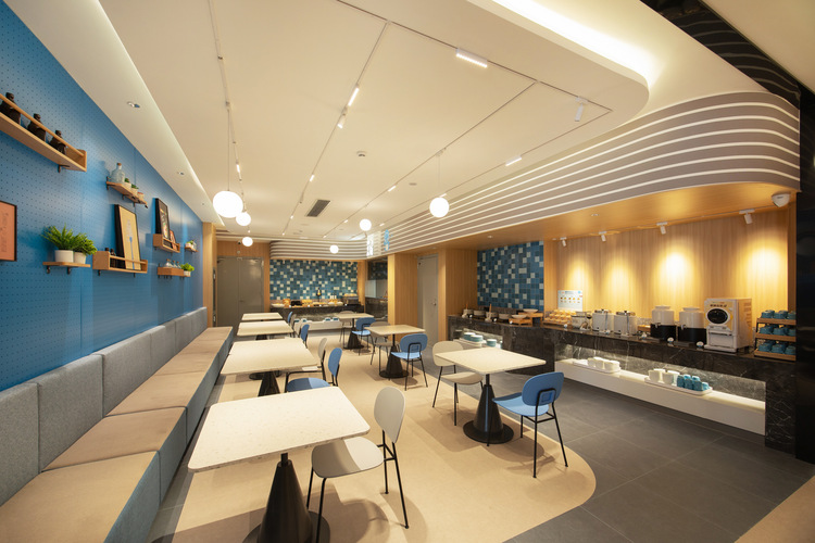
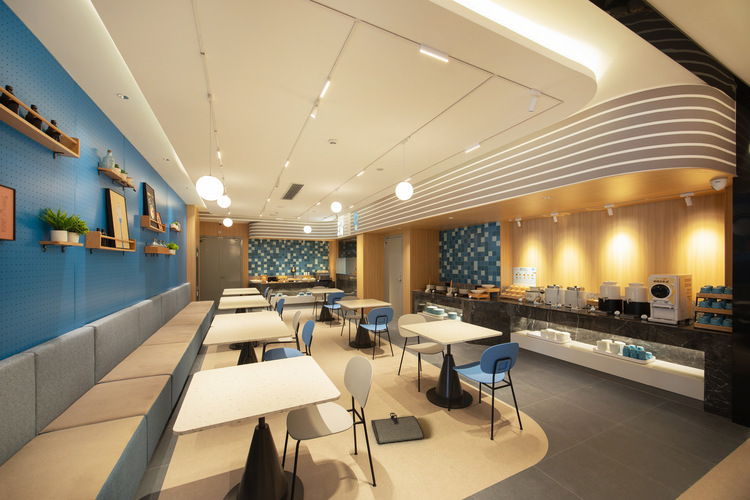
+ tool roll [370,412,425,445]
